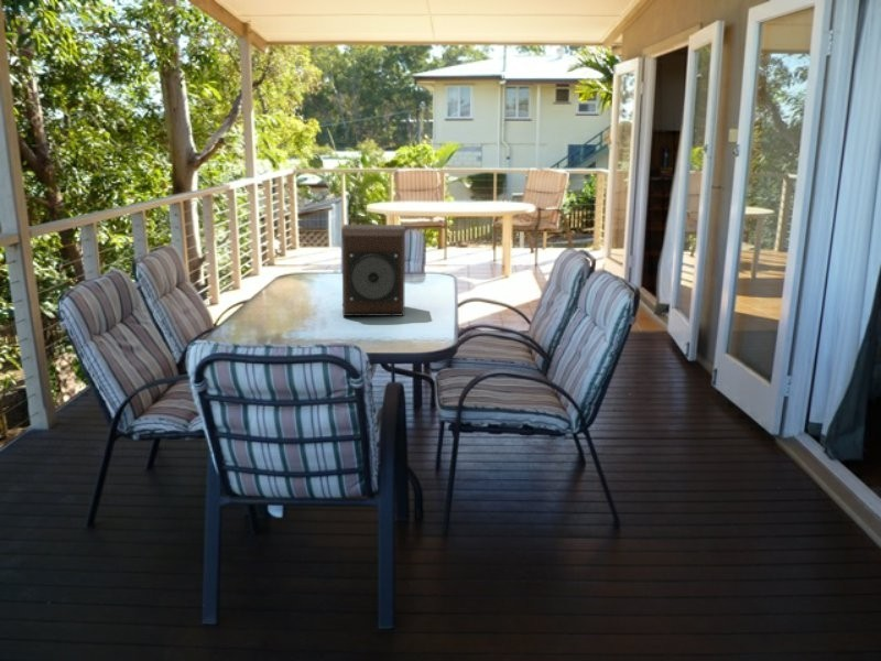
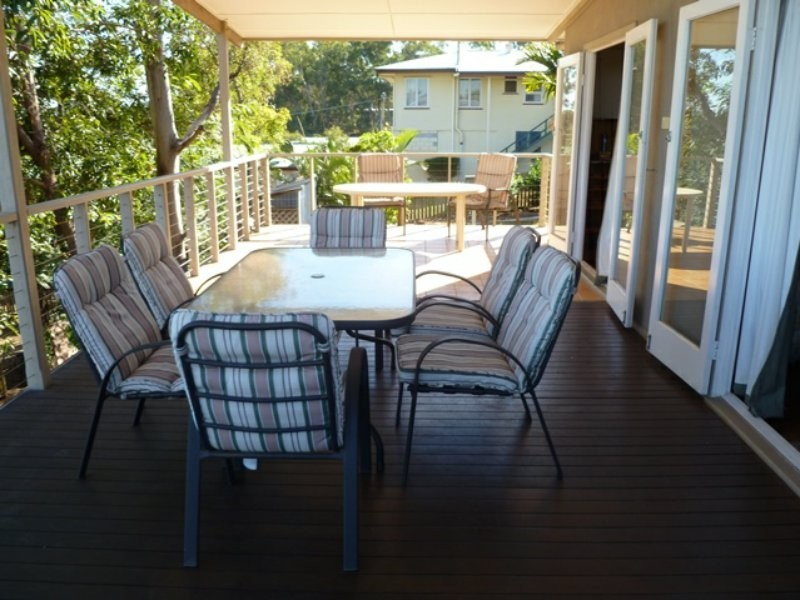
- speaker [340,224,406,317]
